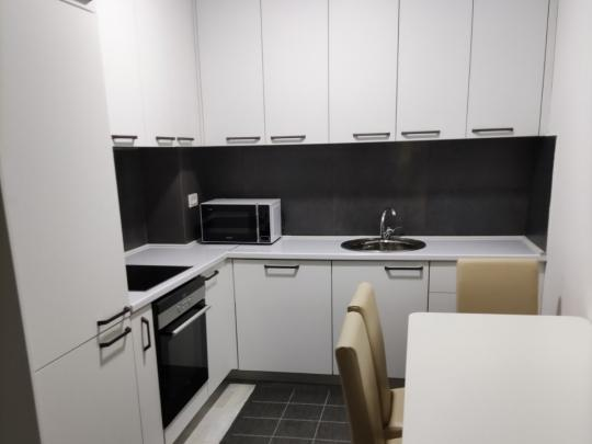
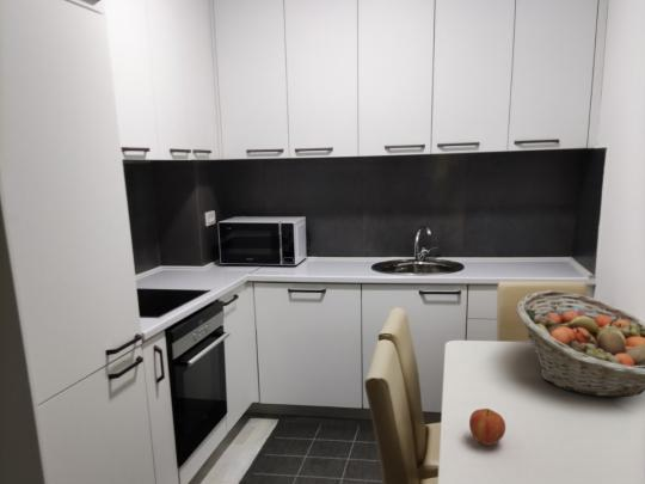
+ apple [468,408,506,447]
+ fruit basket [516,289,645,398]
